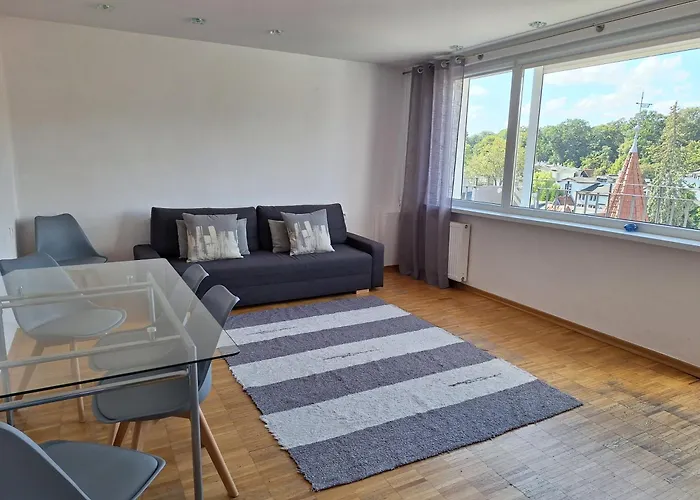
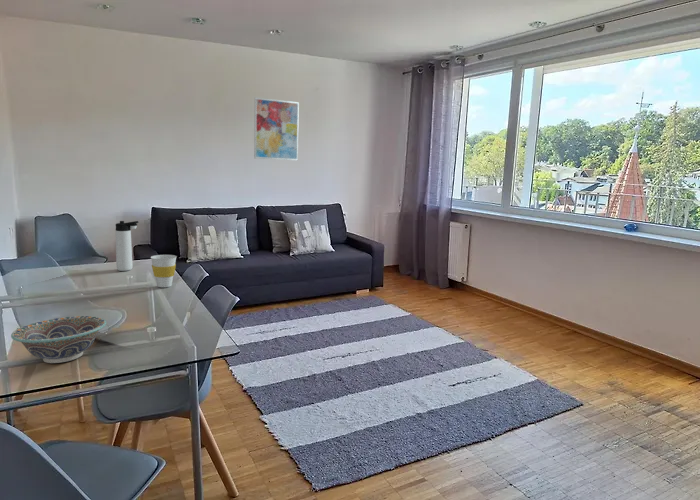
+ thermos bottle [115,220,140,272]
+ cup [150,254,178,288]
+ decorative bowl [10,315,107,364]
+ wall art [253,97,300,161]
